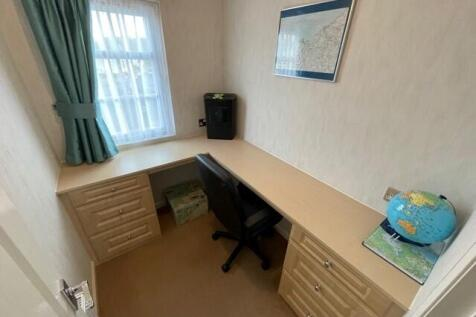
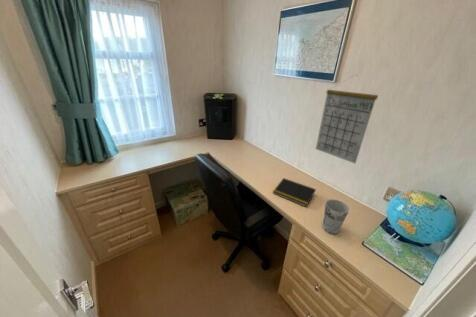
+ notepad [272,177,317,208]
+ calendar [315,73,379,164]
+ cup [322,198,350,235]
